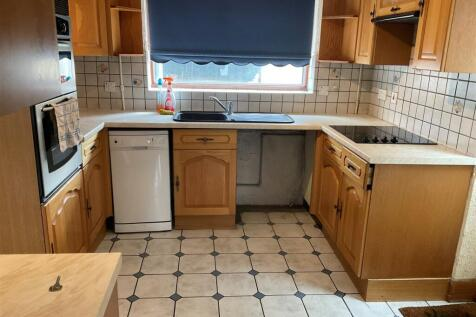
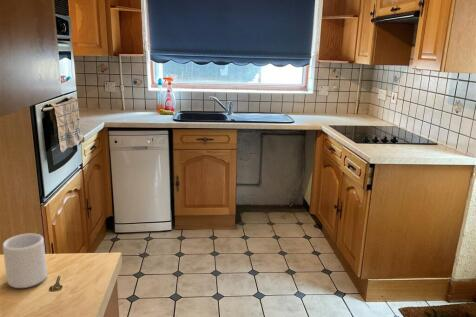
+ mug [2,232,48,289]
